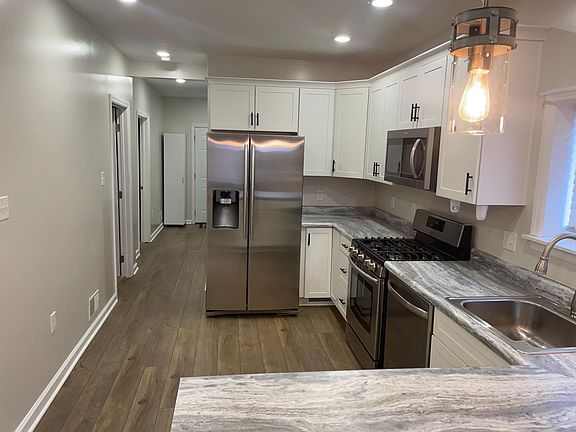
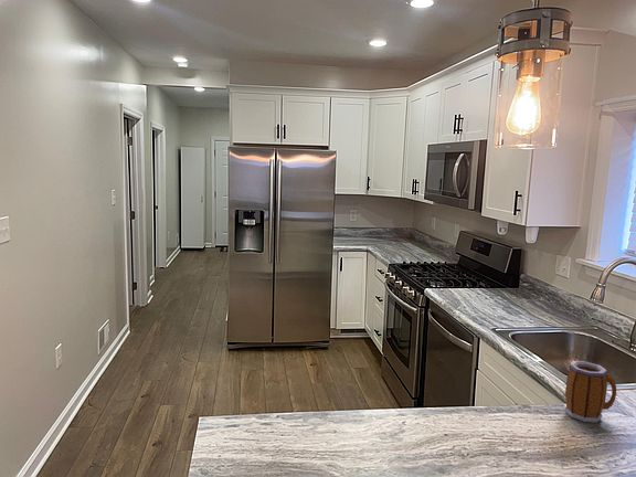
+ mug [564,360,617,424]
